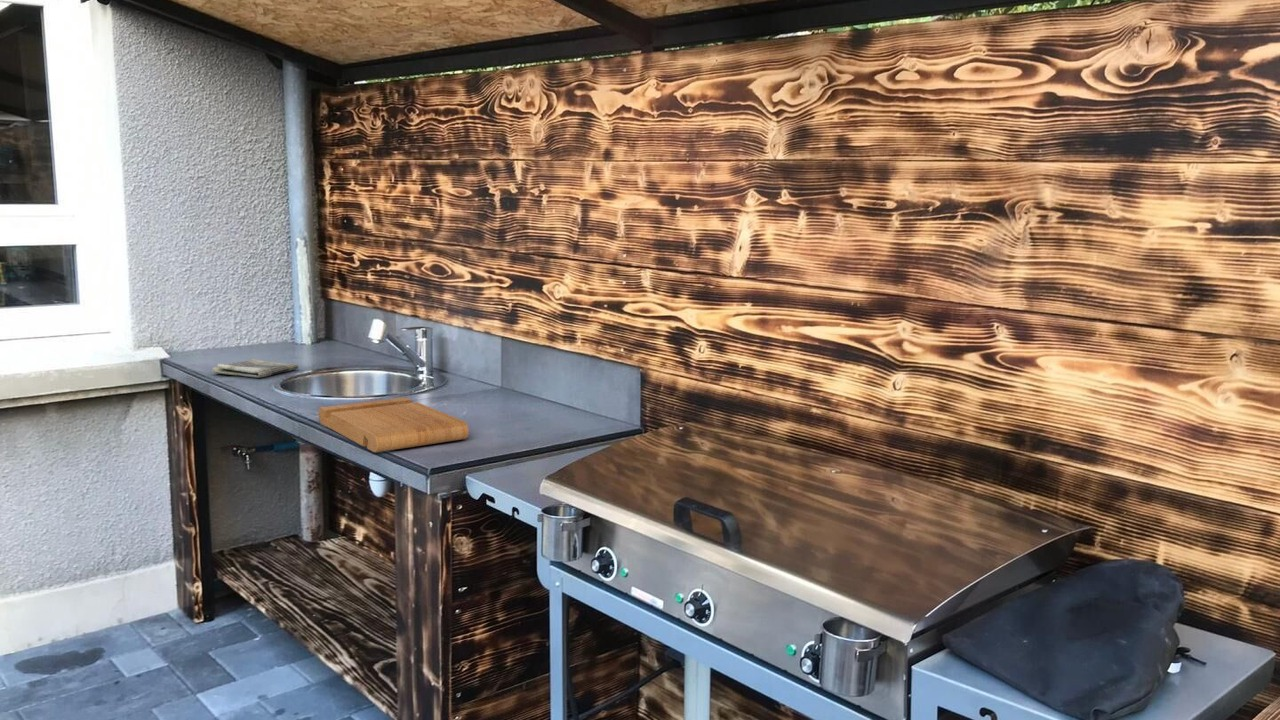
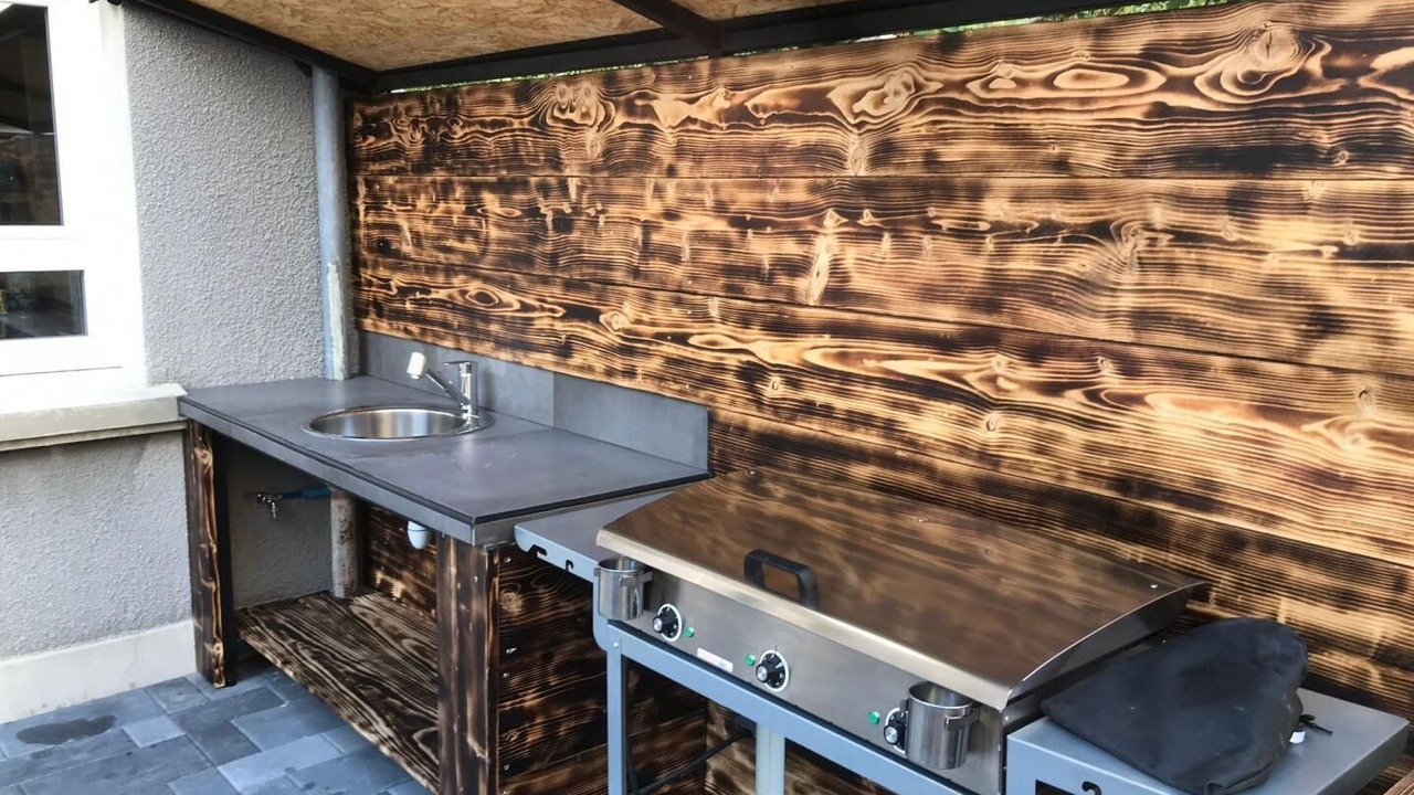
- dish towel [211,358,299,379]
- cutting board [318,397,470,453]
